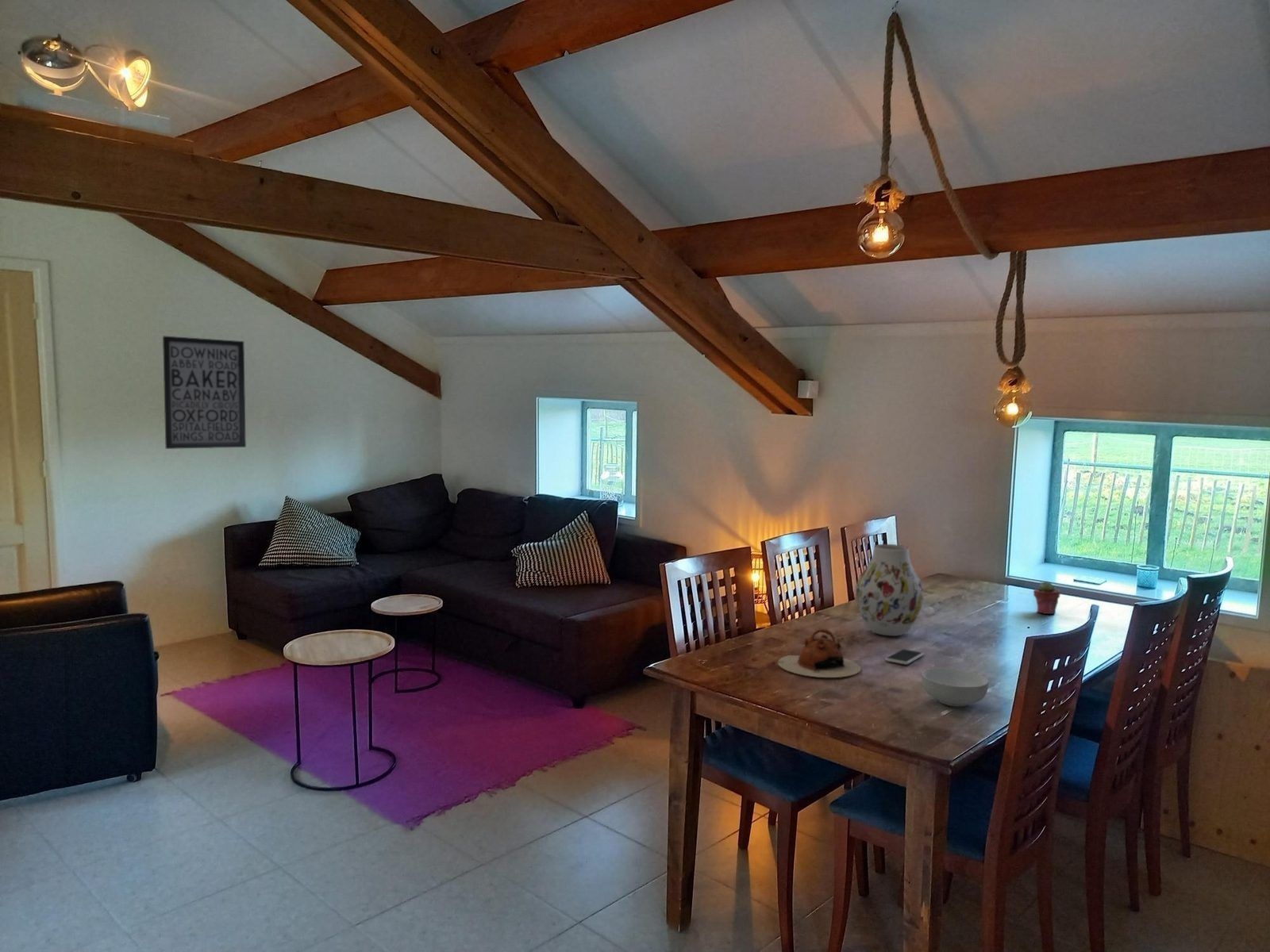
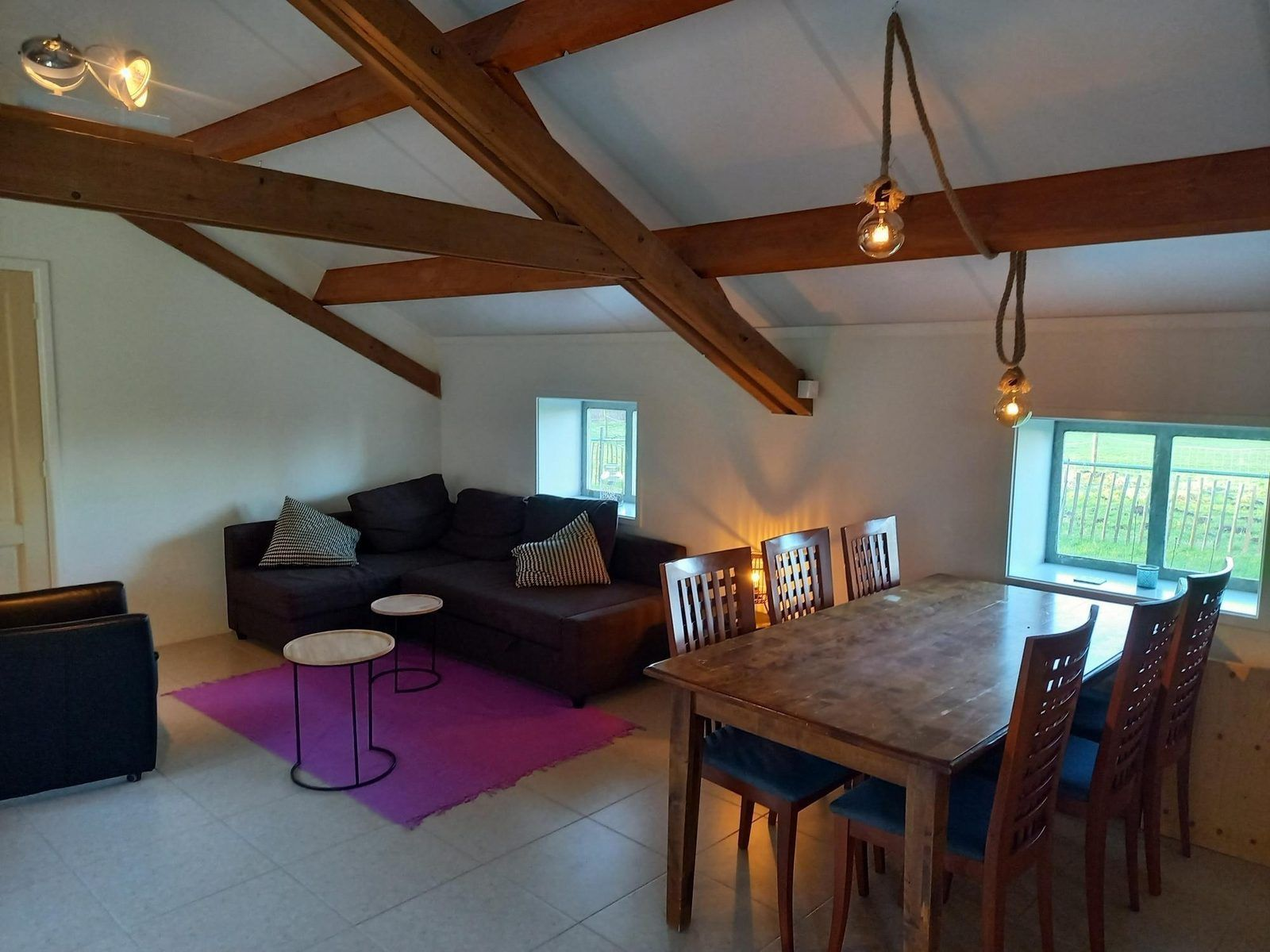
- potted succulent [1033,581,1061,615]
- wall art [162,336,247,450]
- teapot [777,628,862,678]
- vase [855,543,925,636]
- smartphone [884,648,924,666]
- cereal bowl [921,666,989,708]
